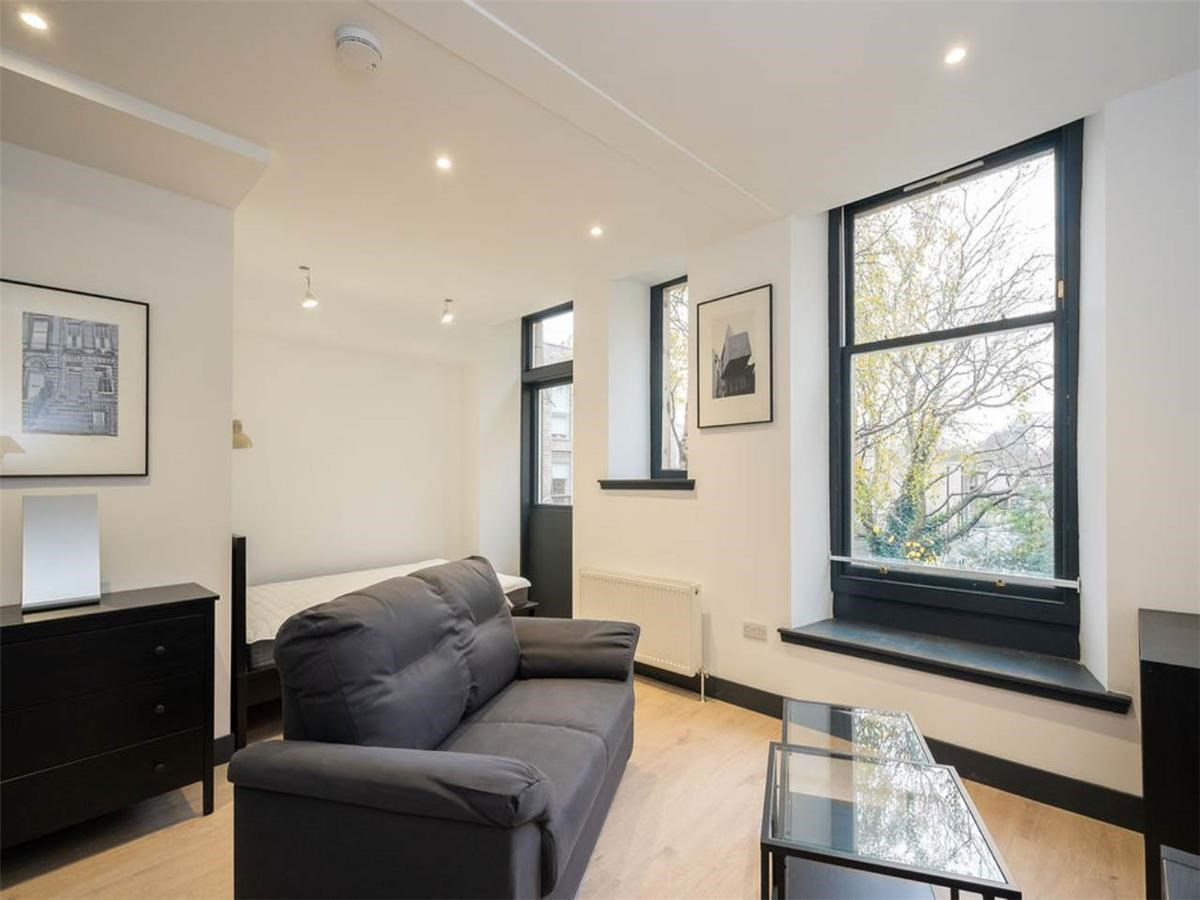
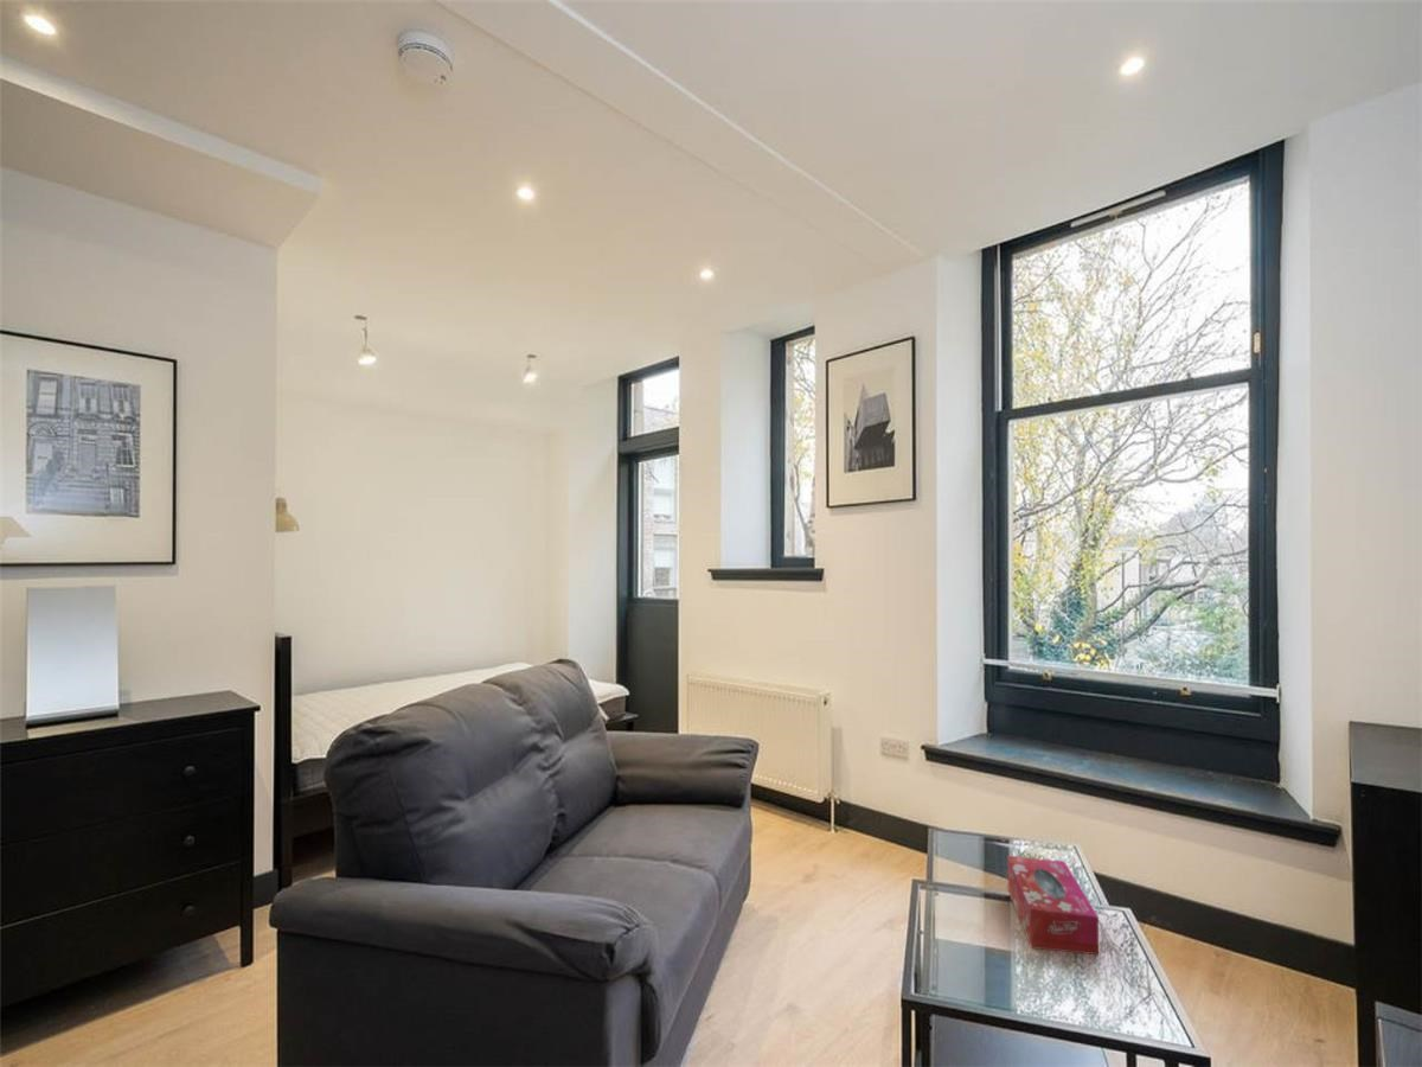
+ tissue box [1006,855,1100,956]
